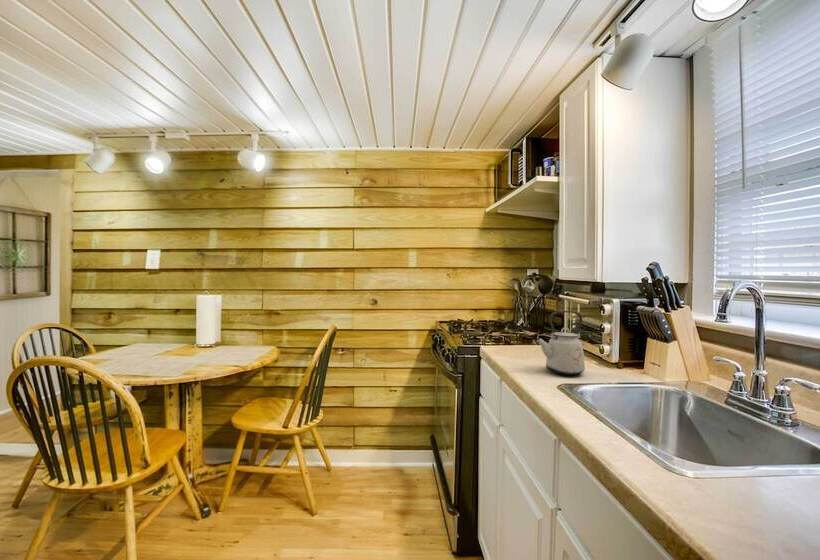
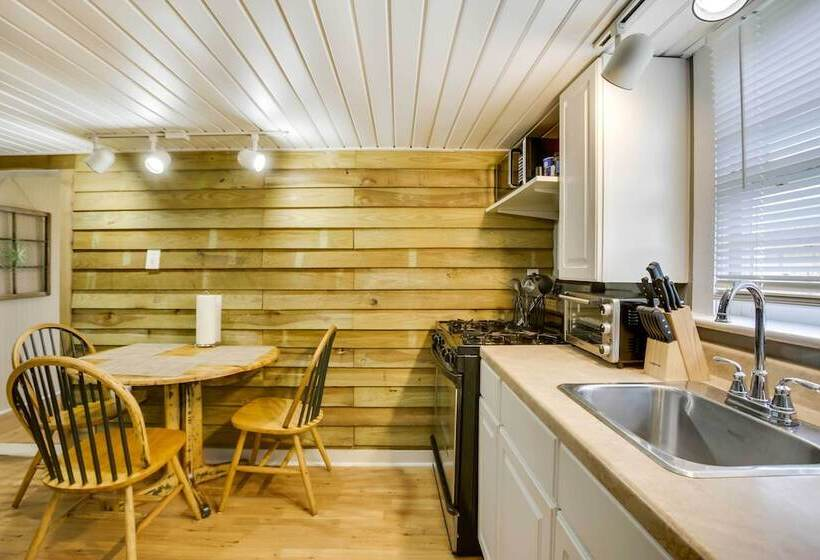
- kettle [535,310,586,376]
